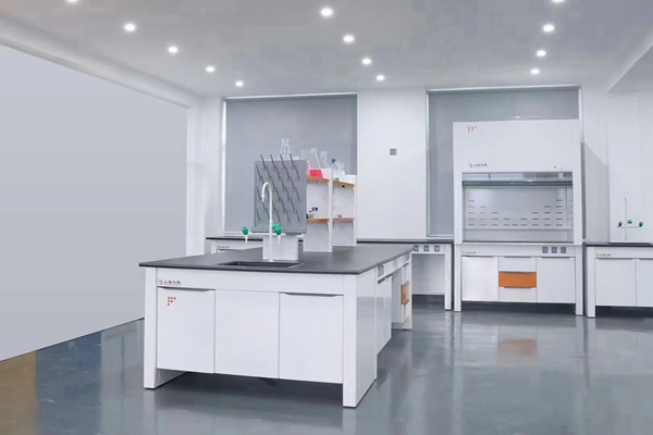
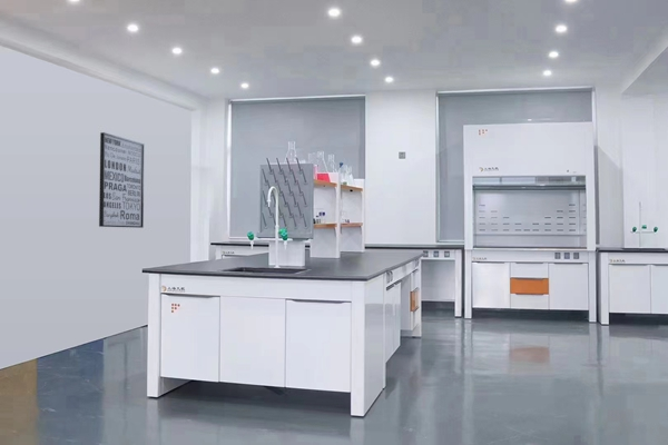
+ wall art [98,131,146,229]
